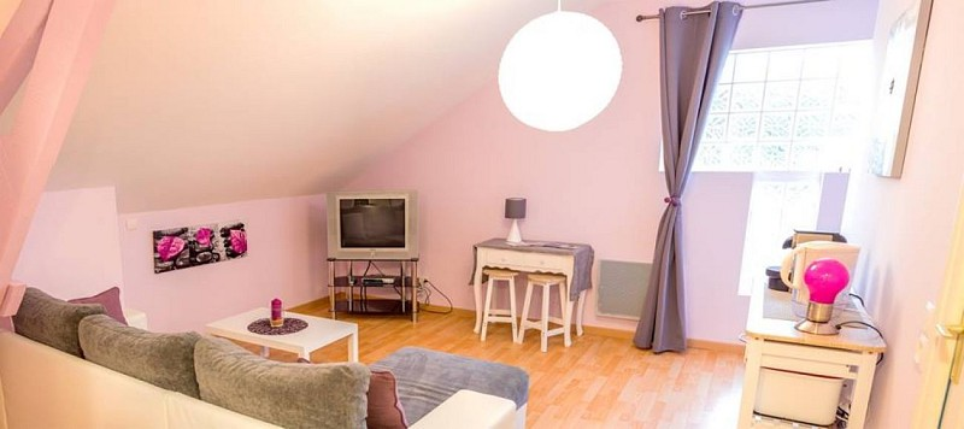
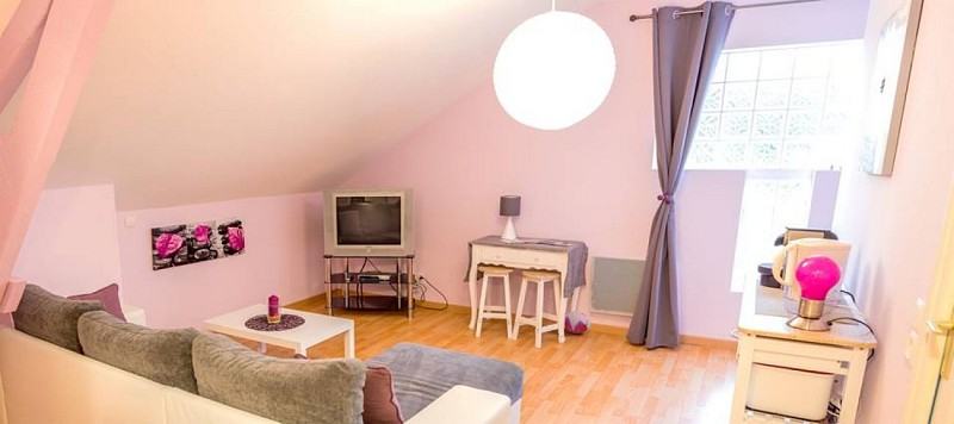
+ plush toy [564,310,591,335]
